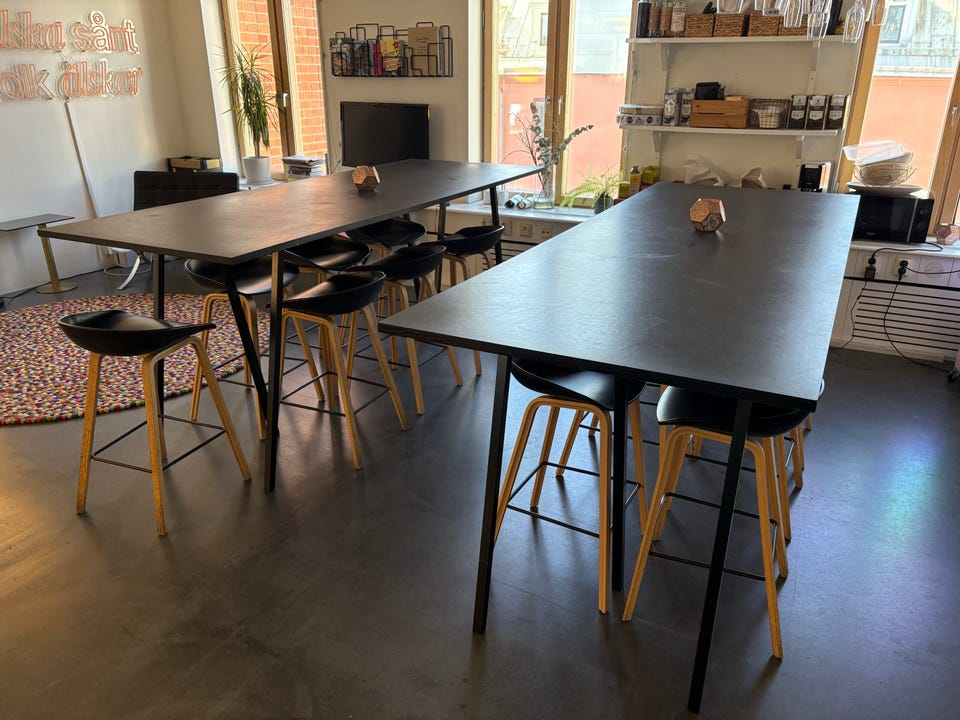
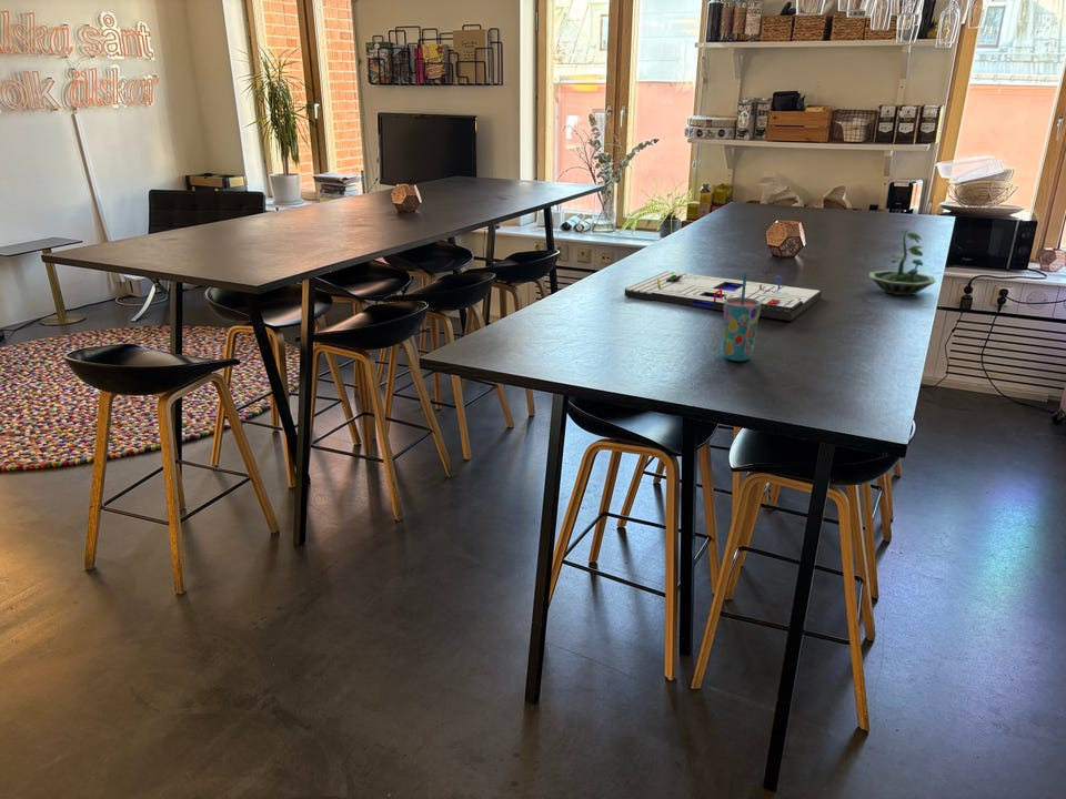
+ cup [722,272,761,362]
+ terrarium [868,229,937,296]
+ board game [623,270,823,322]
